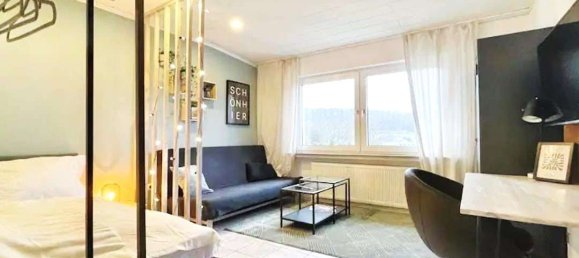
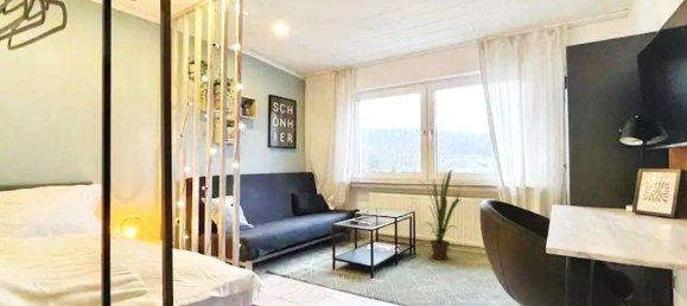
+ house plant [420,168,463,261]
